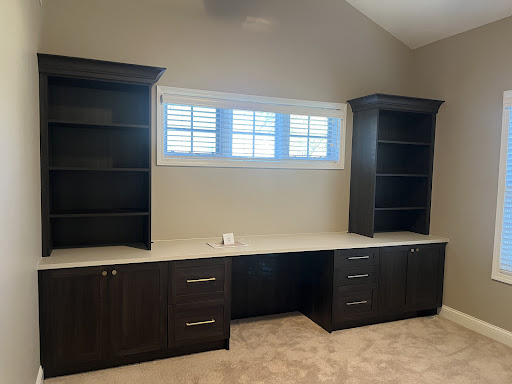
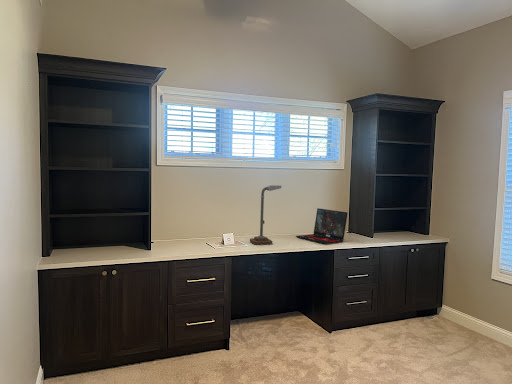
+ desk lamp [249,184,283,246]
+ laptop [295,207,349,245]
